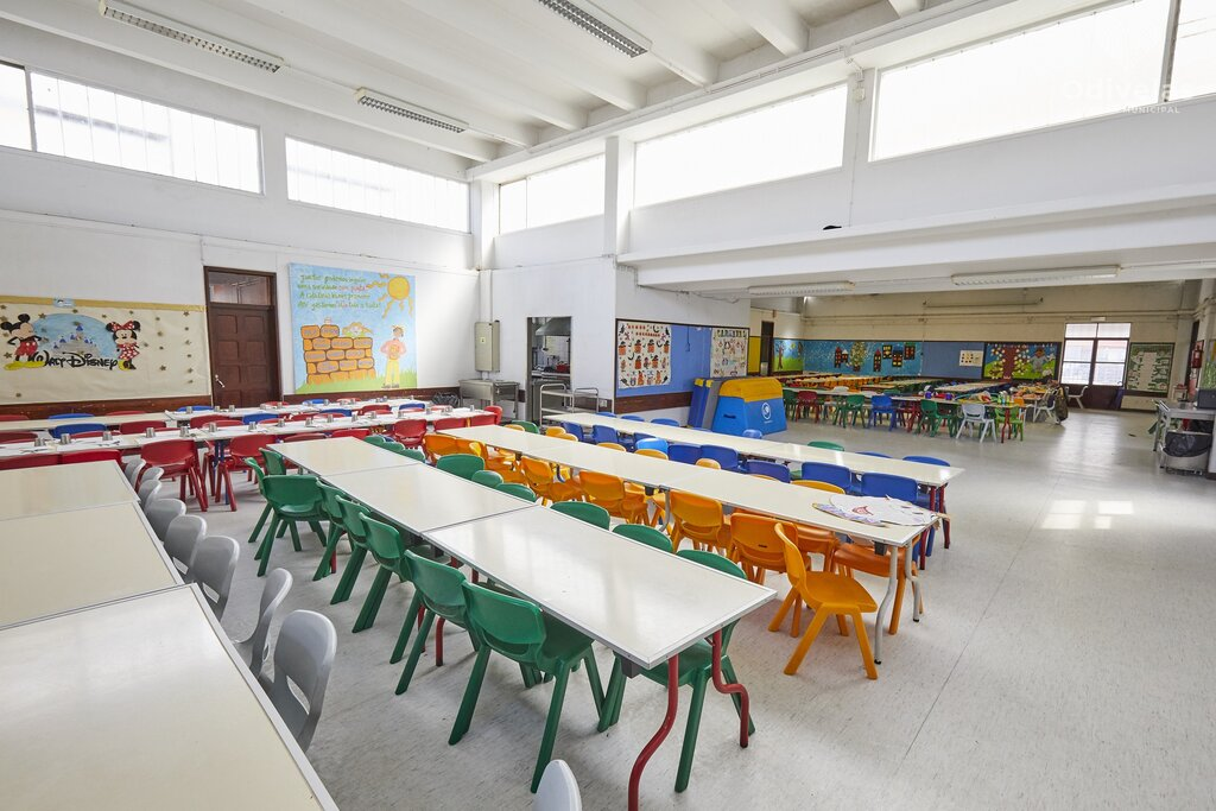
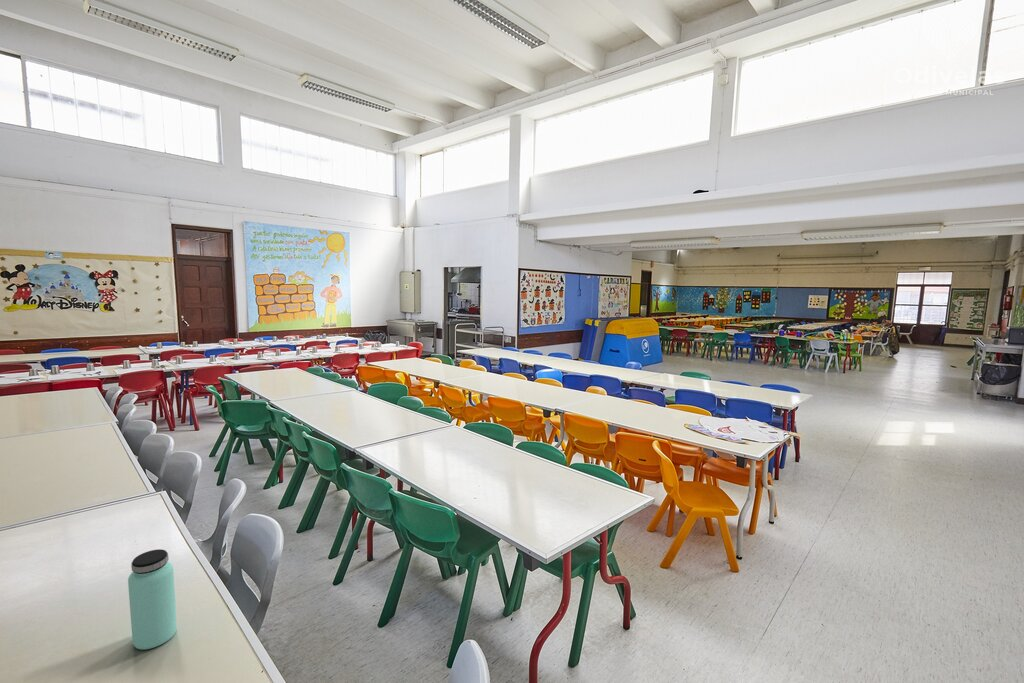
+ bottle [127,548,178,651]
